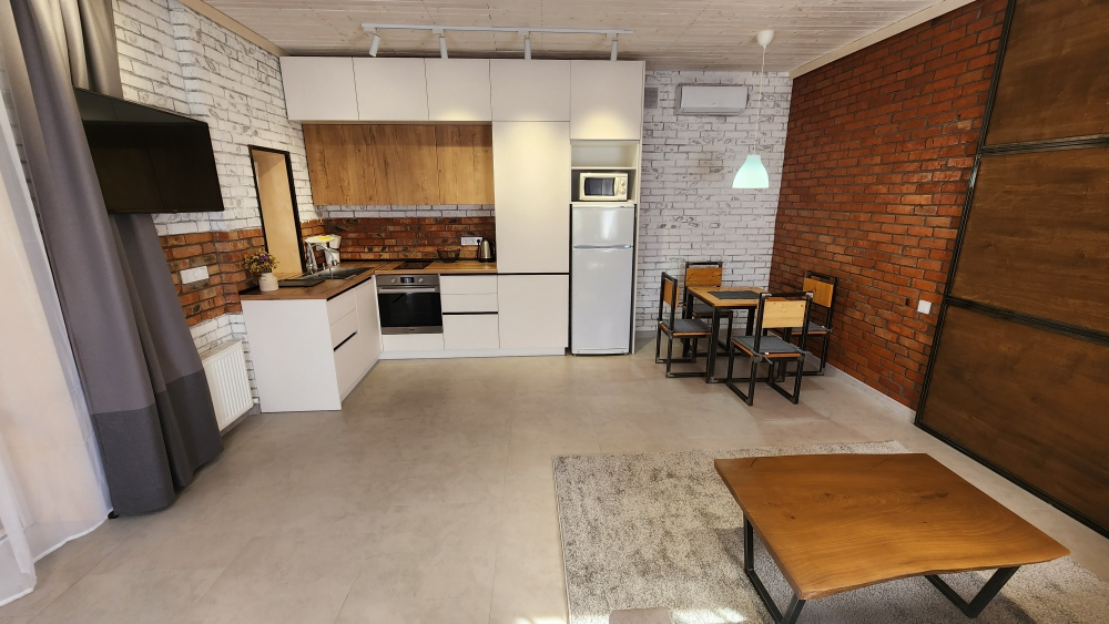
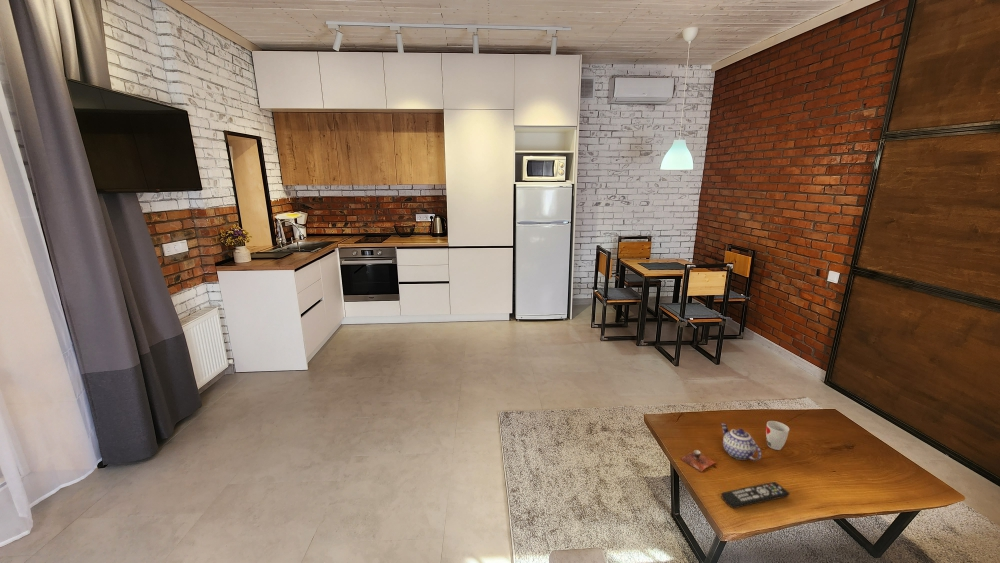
+ cup [765,420,790,451]
+ teapot [720,422,762,462]
+ remote control [720,481,791,509]
+ cup [679,449,717,472]
